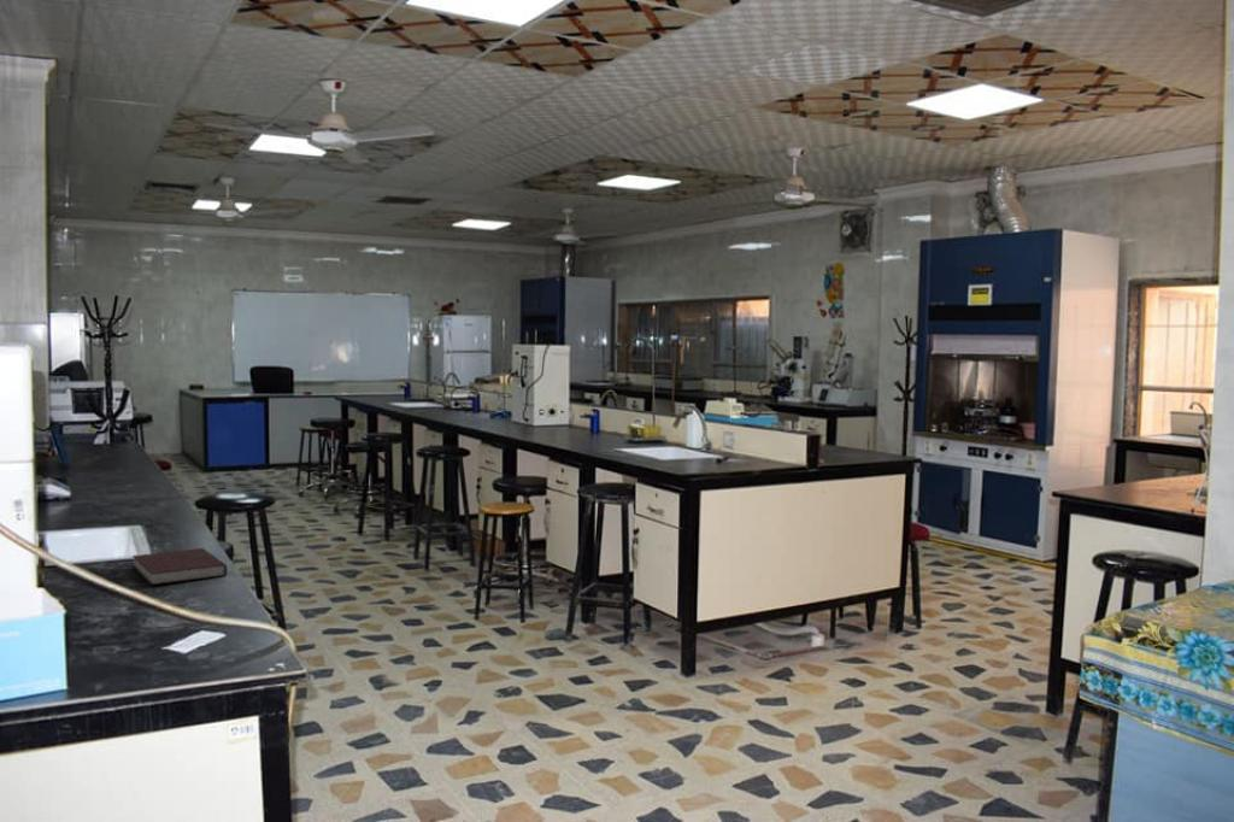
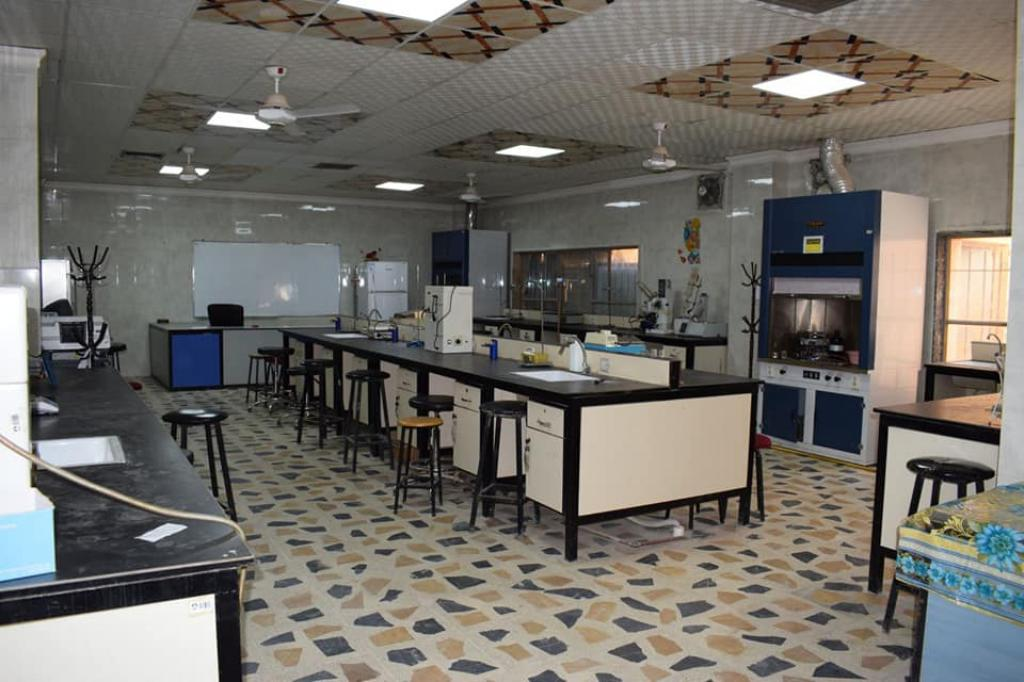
- notebook [131,547,228,586]
